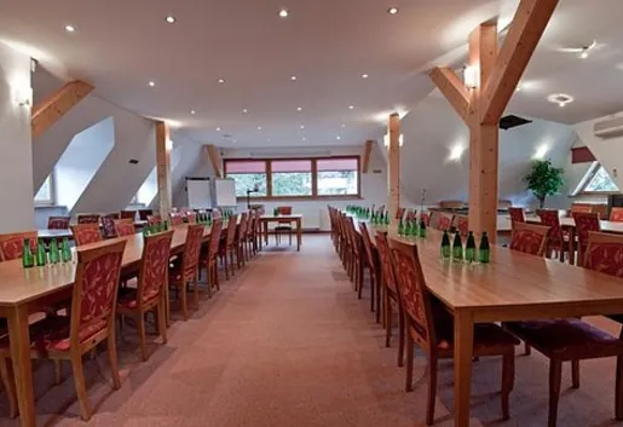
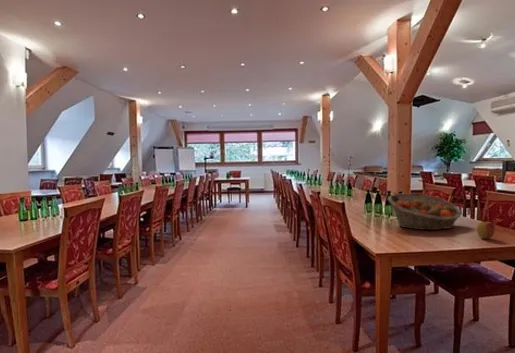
+ apple [475,220,496,240]
+ fruit basket [387,192,463,231]
